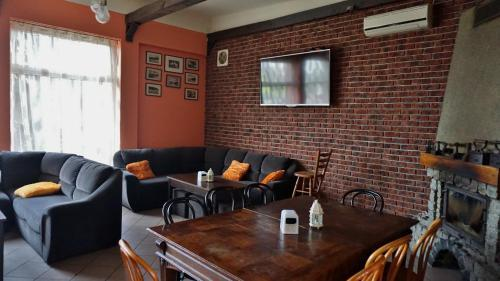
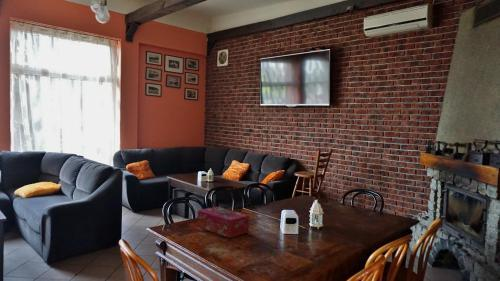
+ tissue box [197,206,250,239]
